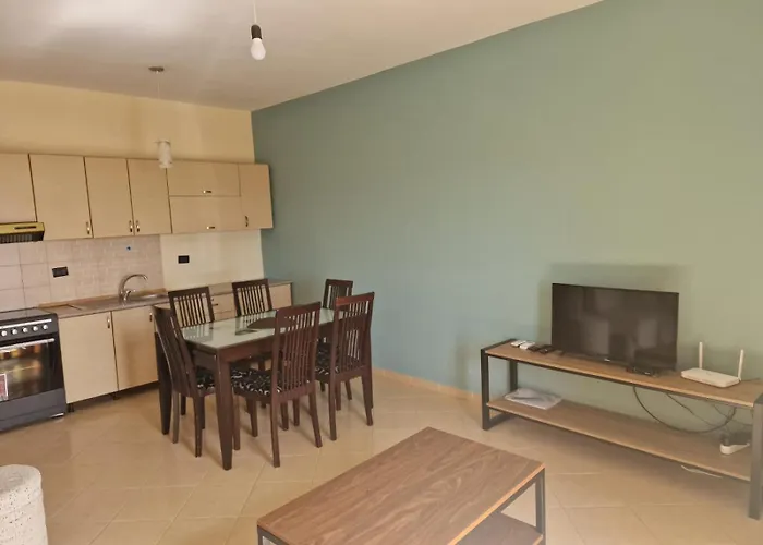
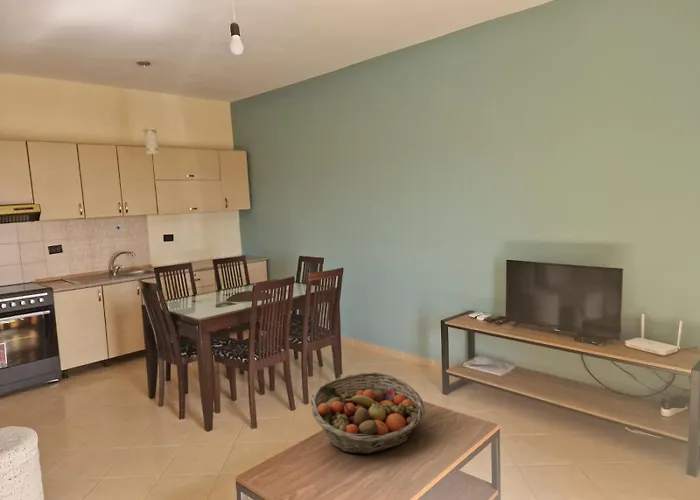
+ fruit basket [310,371,426,455]
